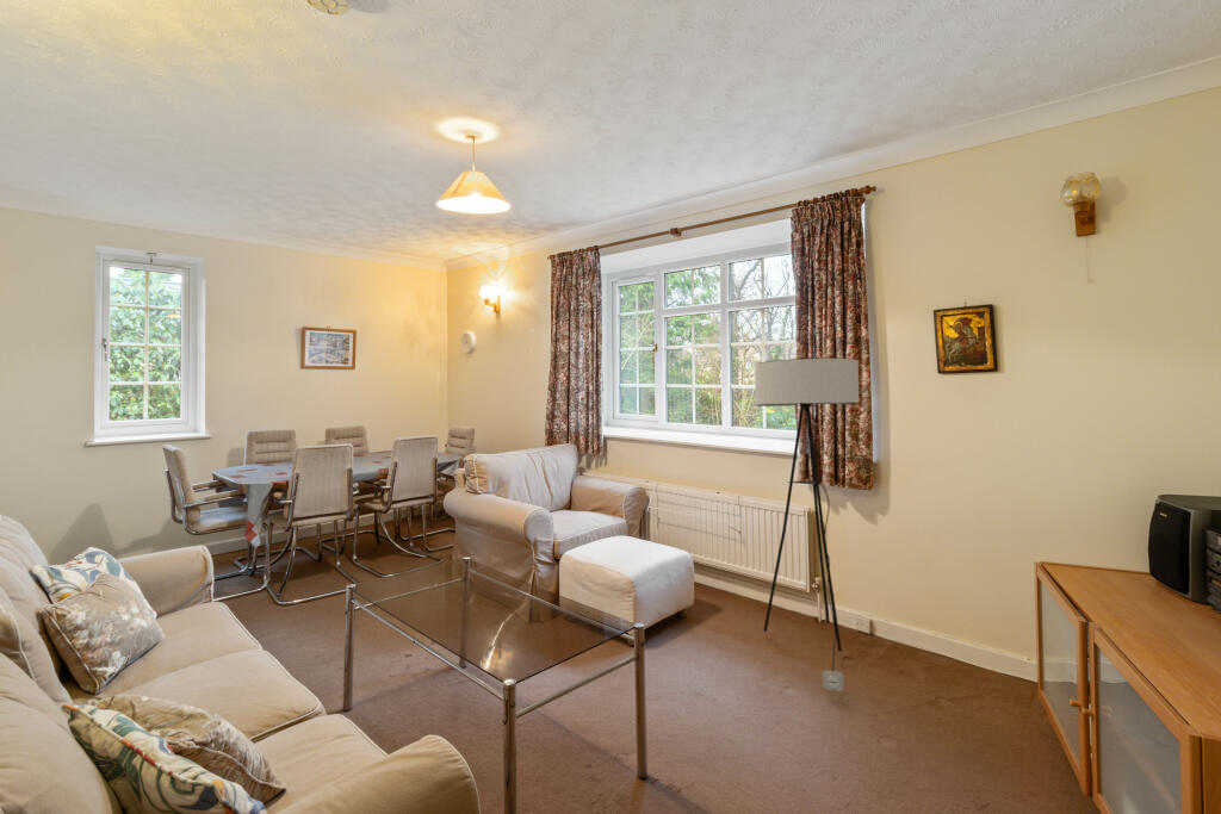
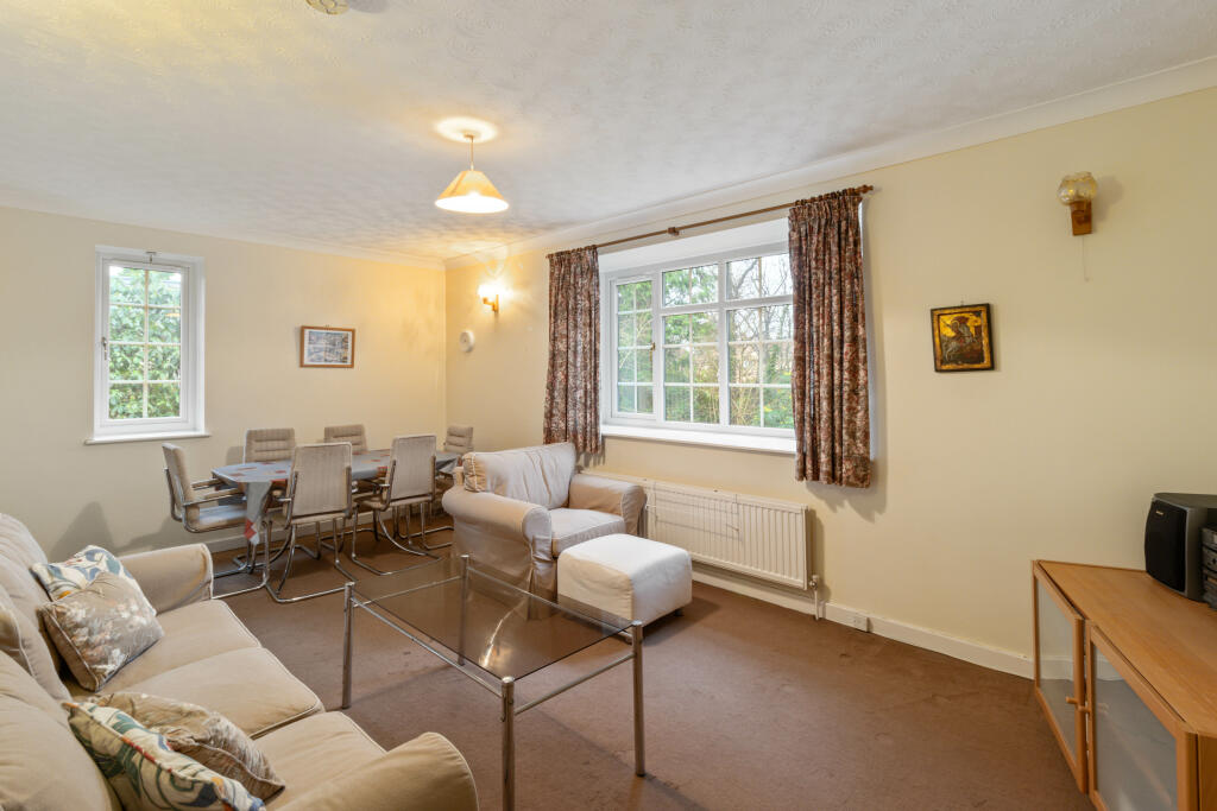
- floor lamp [754,356,860,692]
